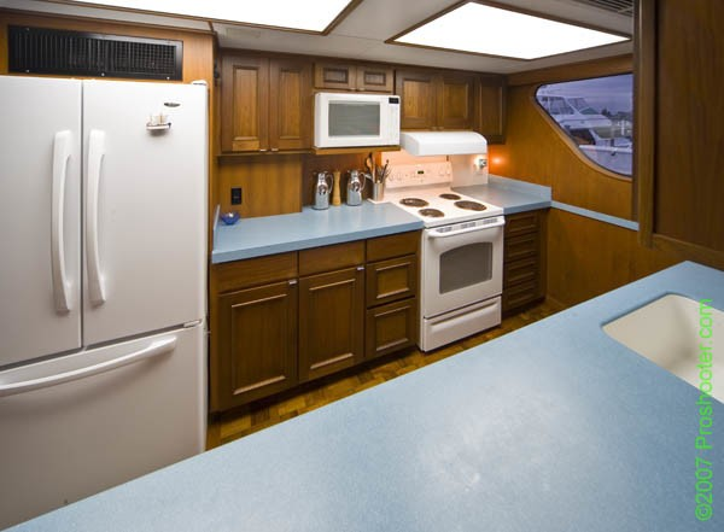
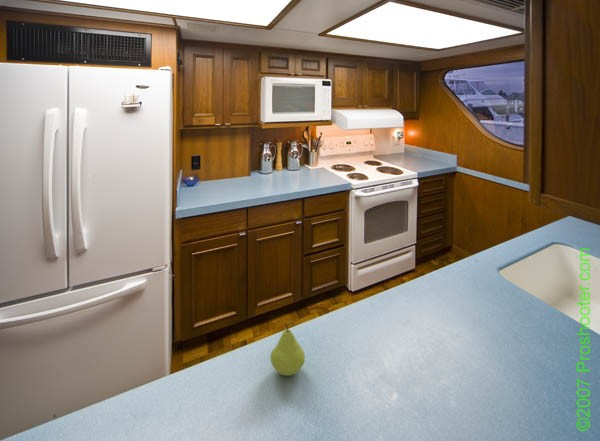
+ fruit [269,322,306,377]
